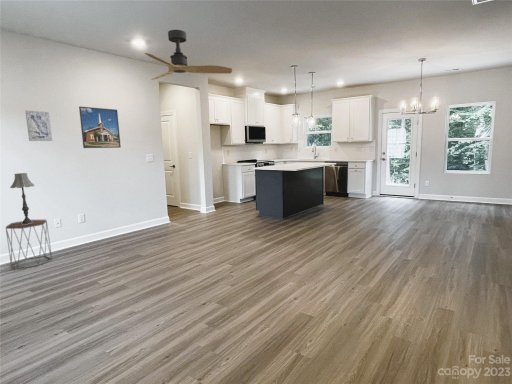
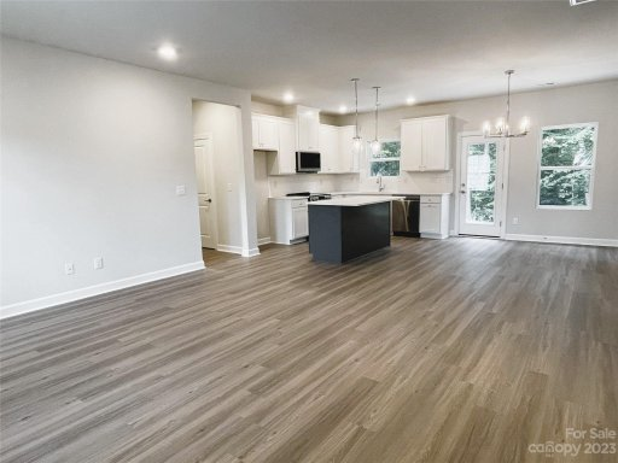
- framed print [78,105,122,149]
- wall art [24,109,53,142]
- ceiling fan [144,29,233,81]
- table lamp [9,172,35,224]
- side table [5,219,53,270]
